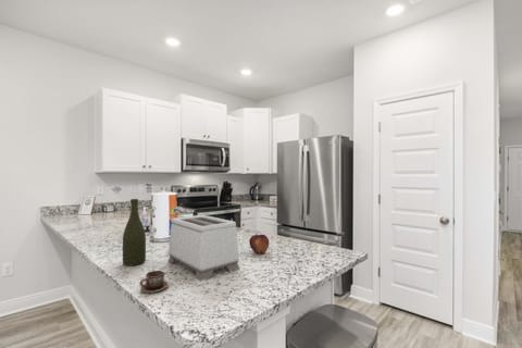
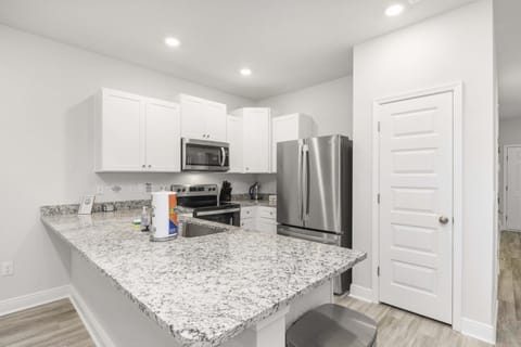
- cup [139,270,170,295]
- toaster [167,214,240,282]
- bottle [122,198,147,268]
- fruit [248,233,270,254]
